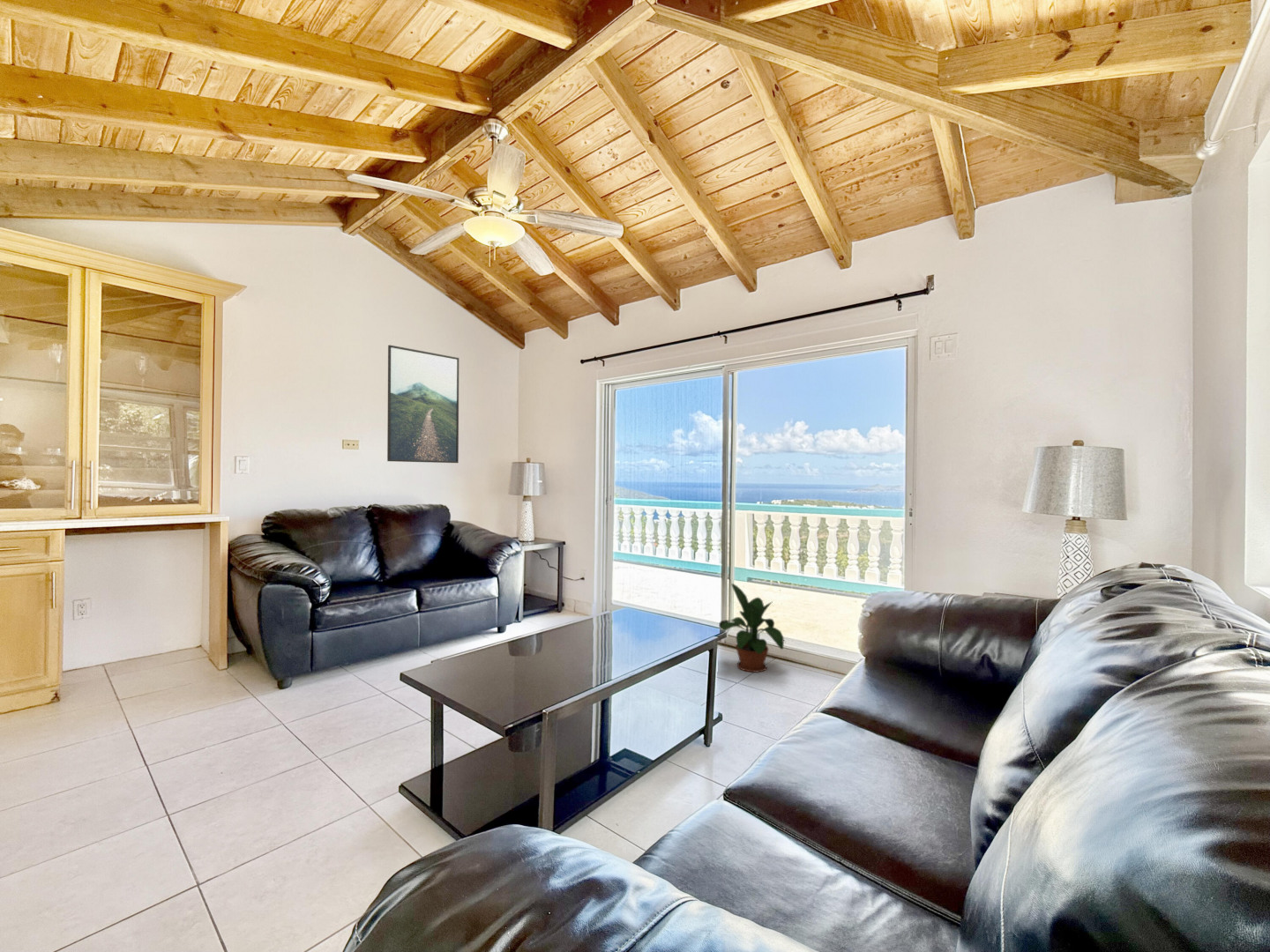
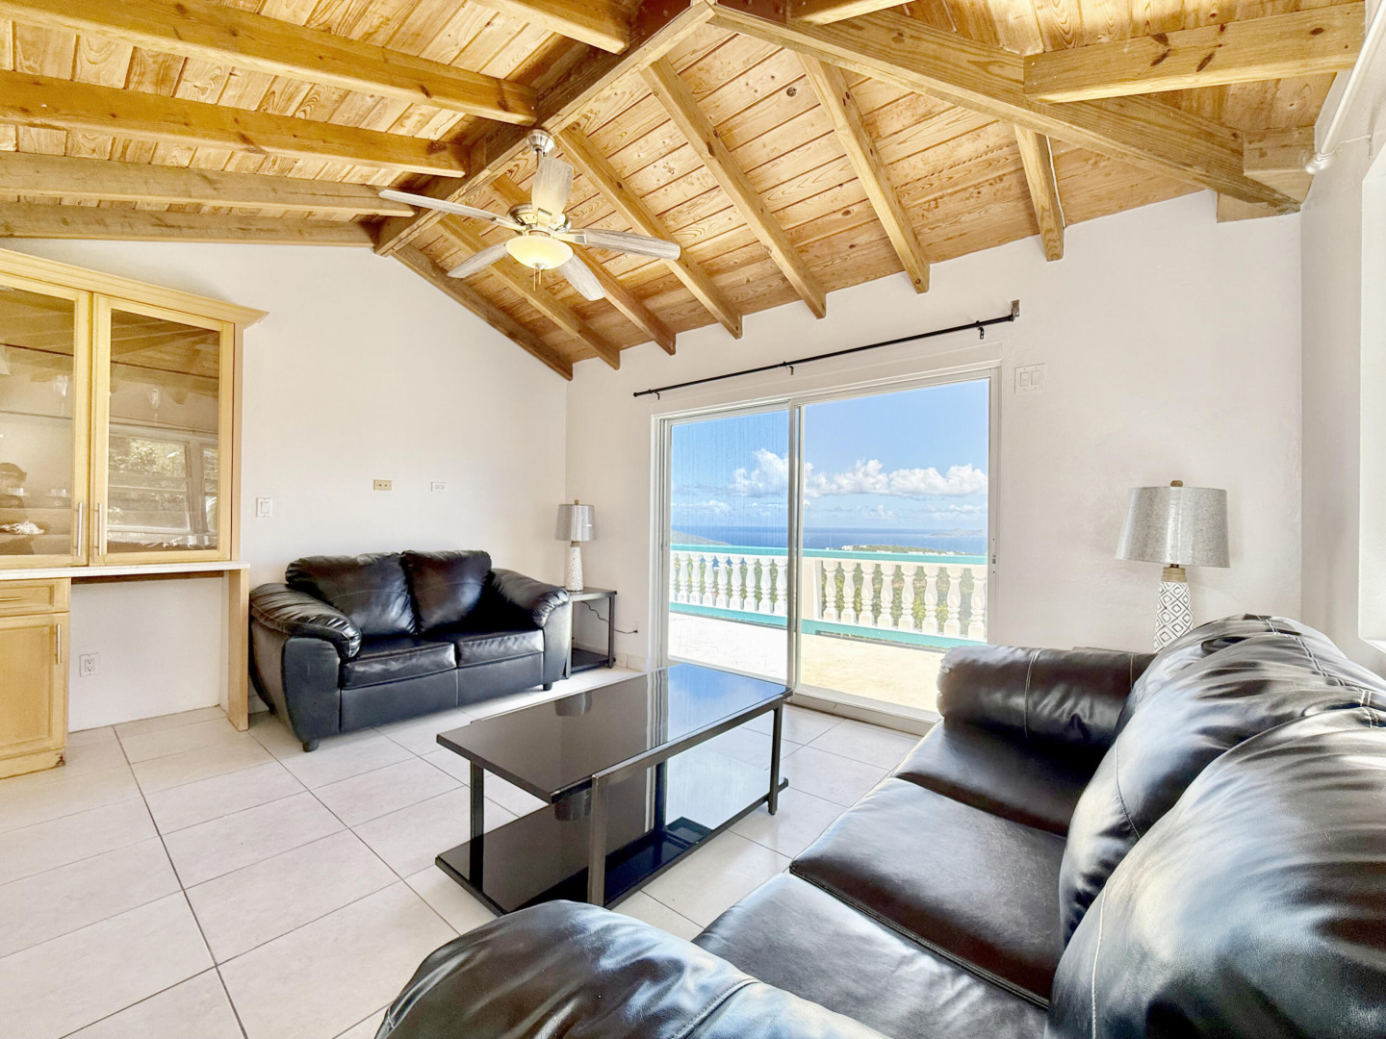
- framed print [386,345,459,464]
- potted plant [718,583,786,673]
